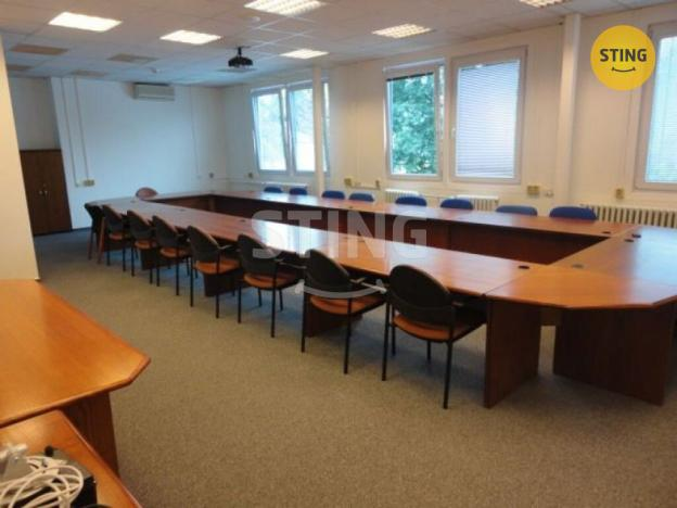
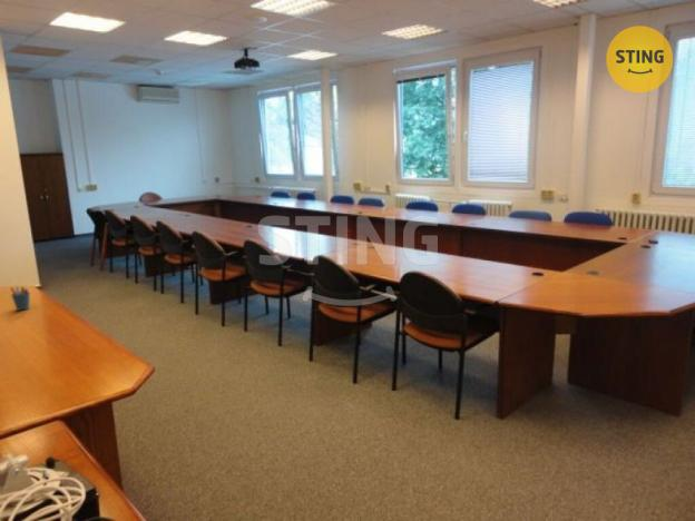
+ pen holder [9,286,31,312]
